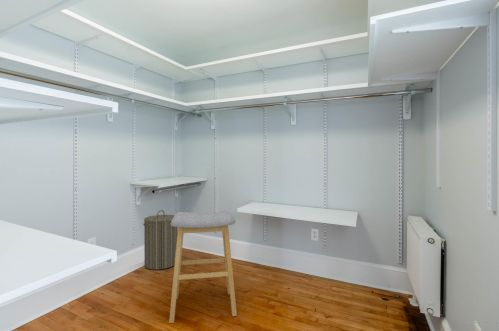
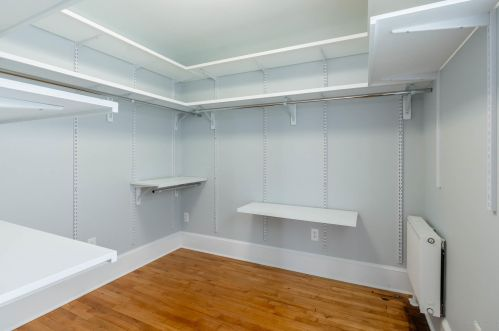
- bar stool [168,210,238,324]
- laundry hamper [143,209,178,271]
